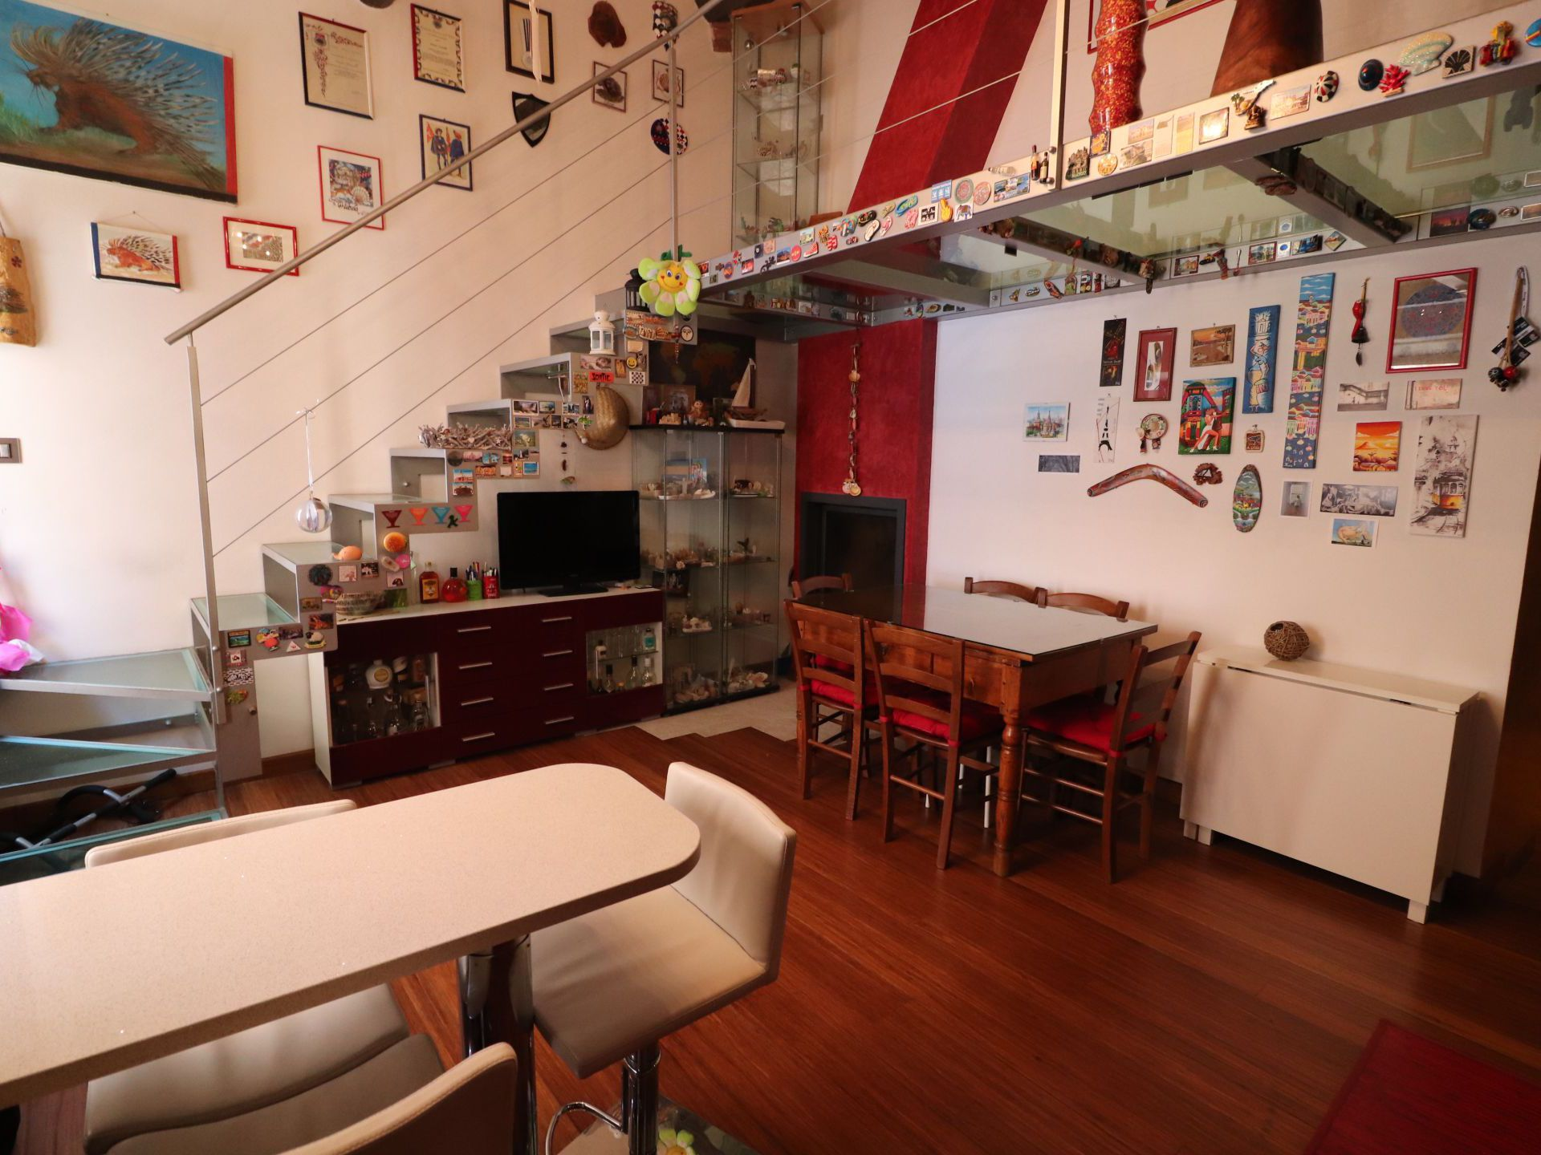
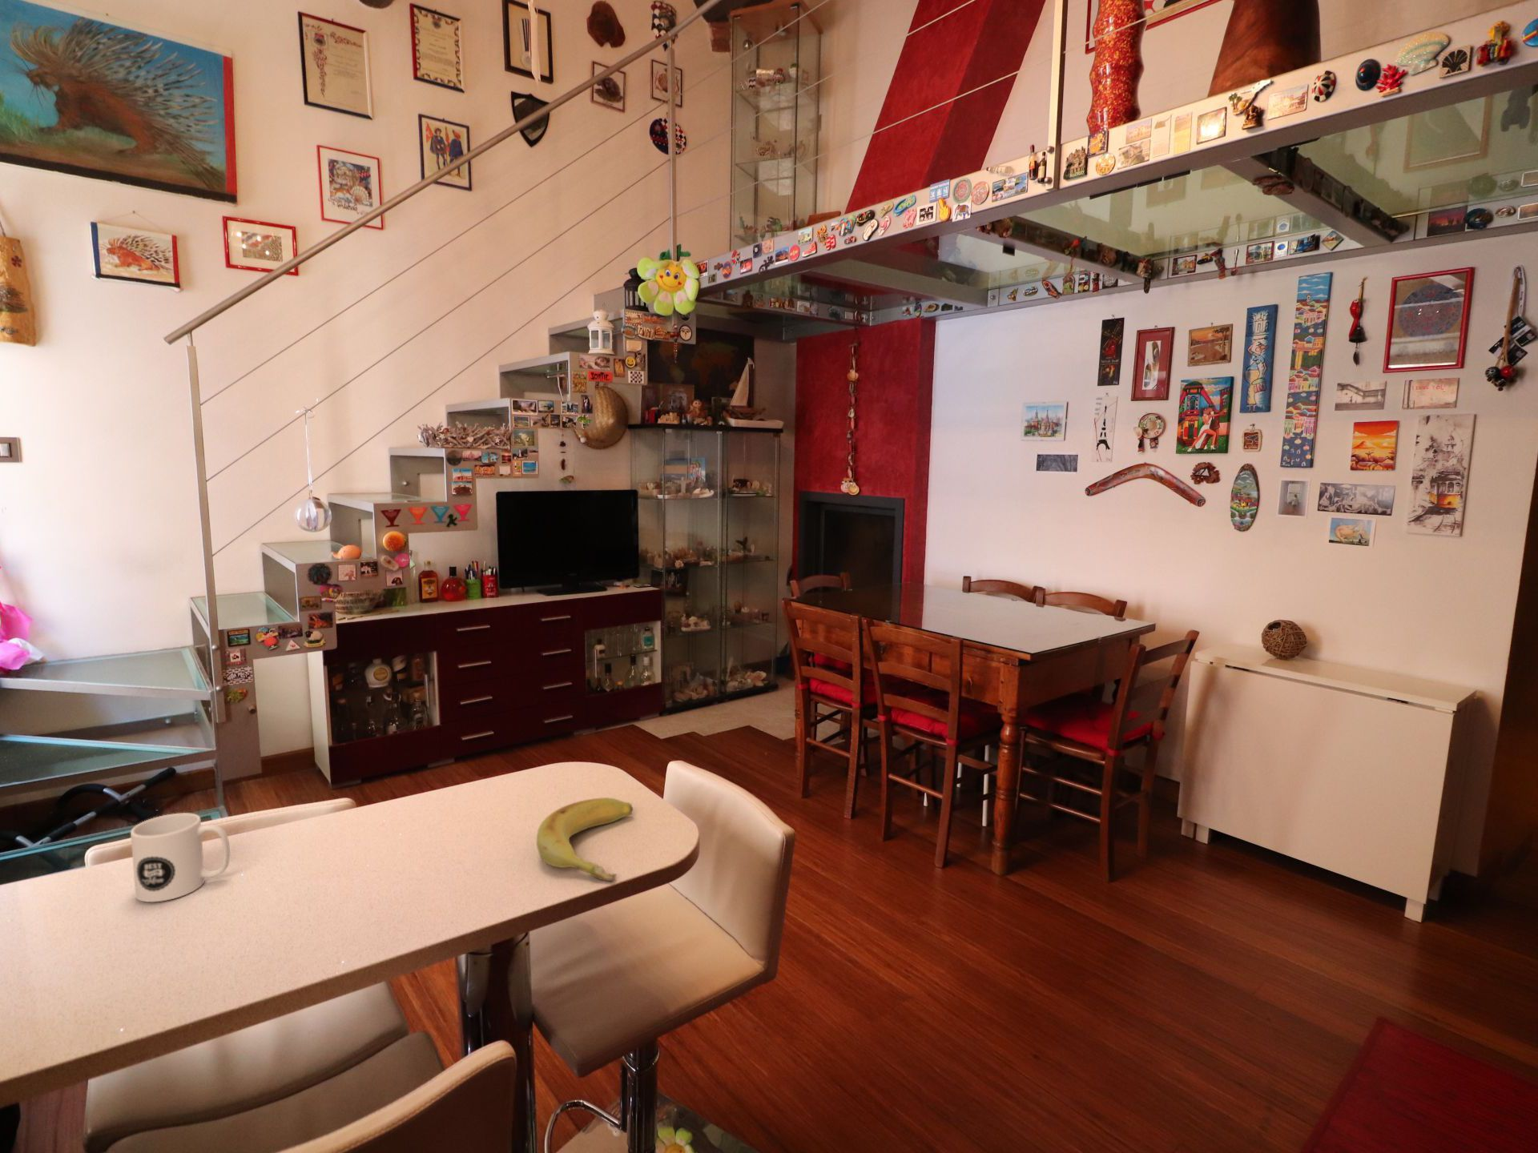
+ mug [130,811,231,904]
+ banana [536,797,633,883]
